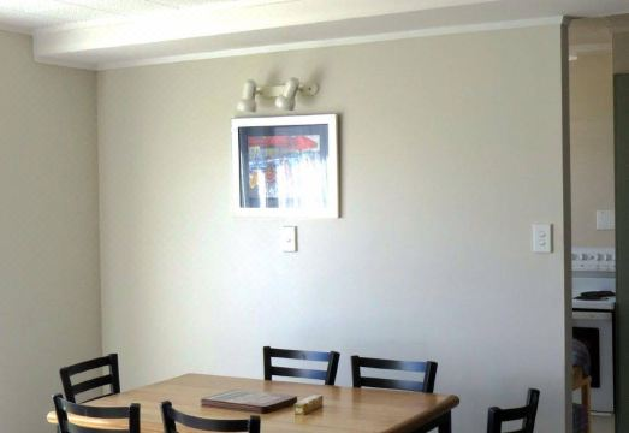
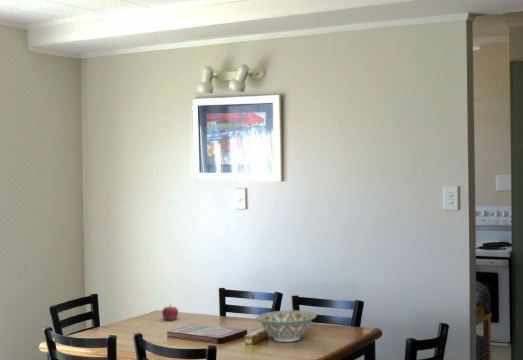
+ decorative bowl [255,309,318,343]
+ fruit [161,303,179,321]
